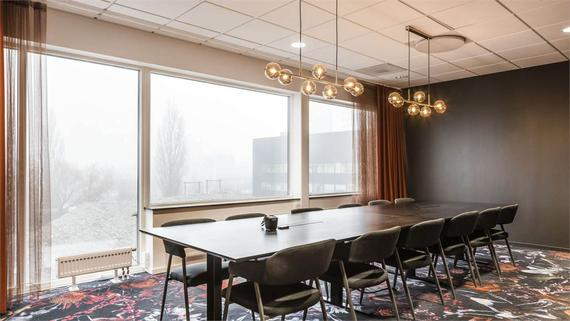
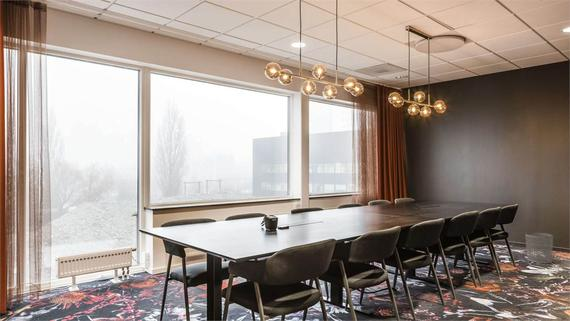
+ waste bin [524,232,554,265]
